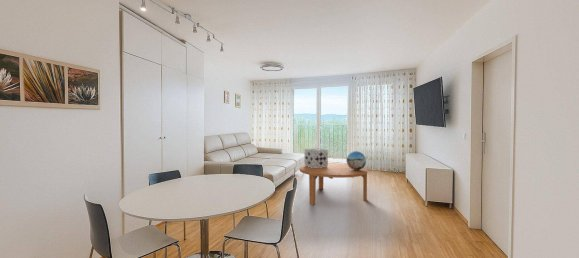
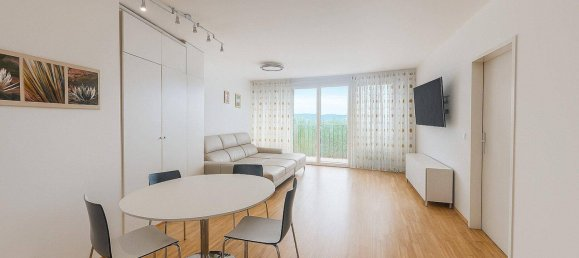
- coffee table [299,162,368,206]
- decorative cube [303,147,329,168]
- decorative globe [346,150,367,170]
